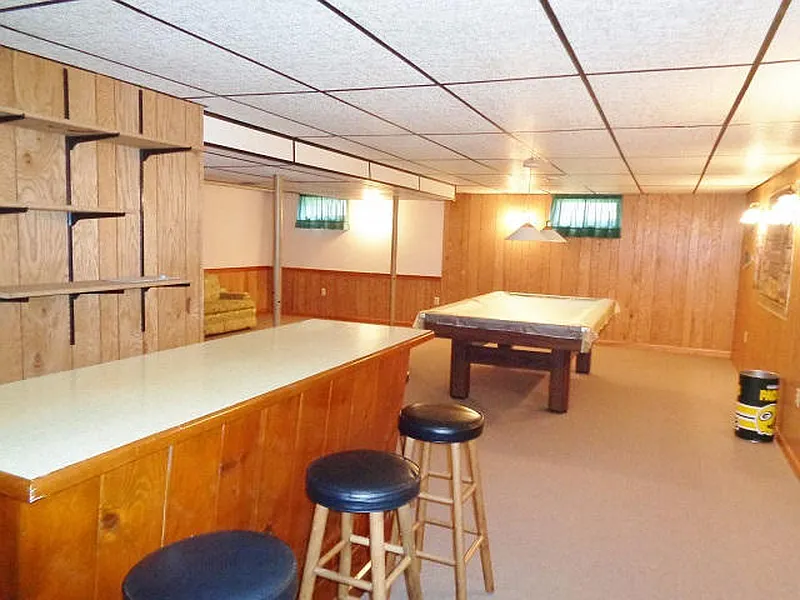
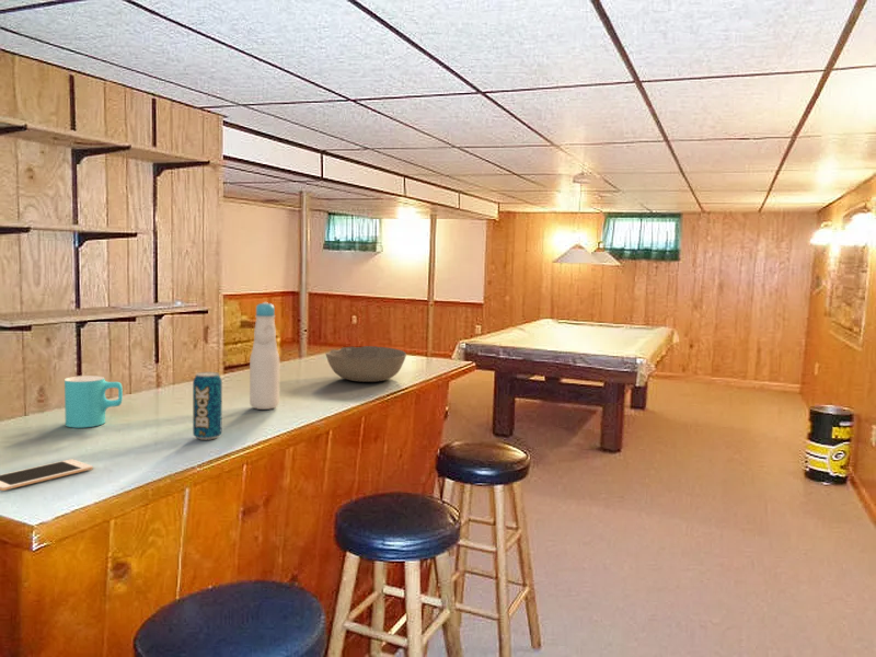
+ cell phone [0,458,94,492]
+ beverage can [192,371,223,441]
+ bowl [325,345,407,383]
+ cup [64,374,124,428]
+ bottle [249,301,280,411]
